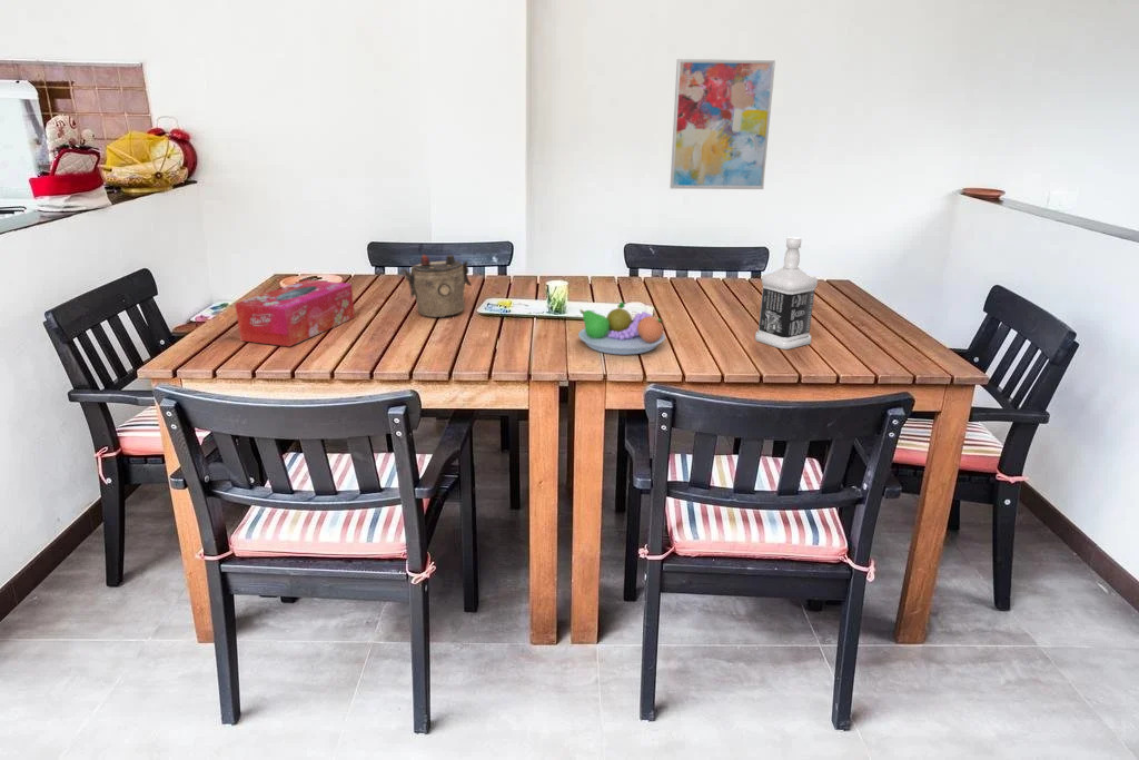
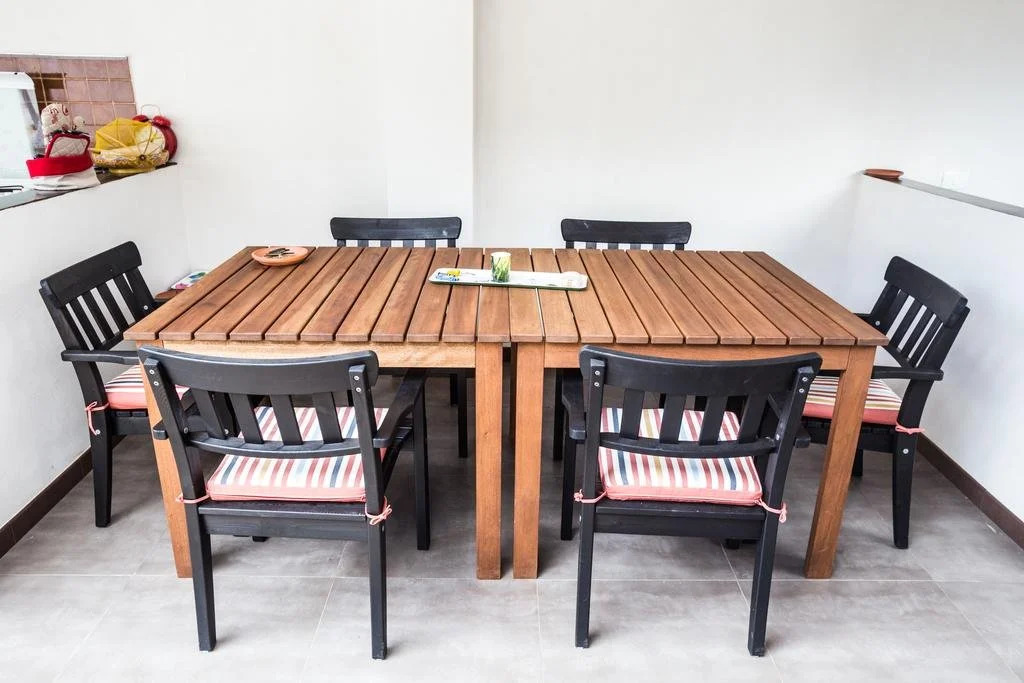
- tissue box [235,278,356,348]
- teapot [399,254,473,318]
- wall art [668,58,778,190]
- bottle [754,236,819,351]
- fruit bowl [577,300,666,356]
